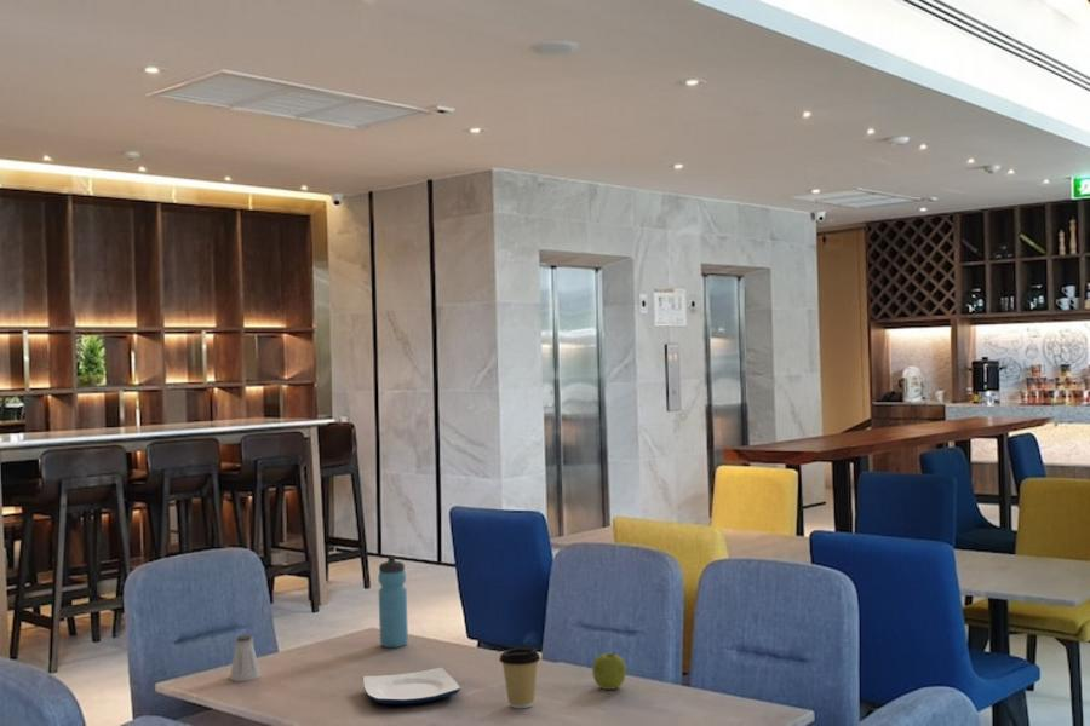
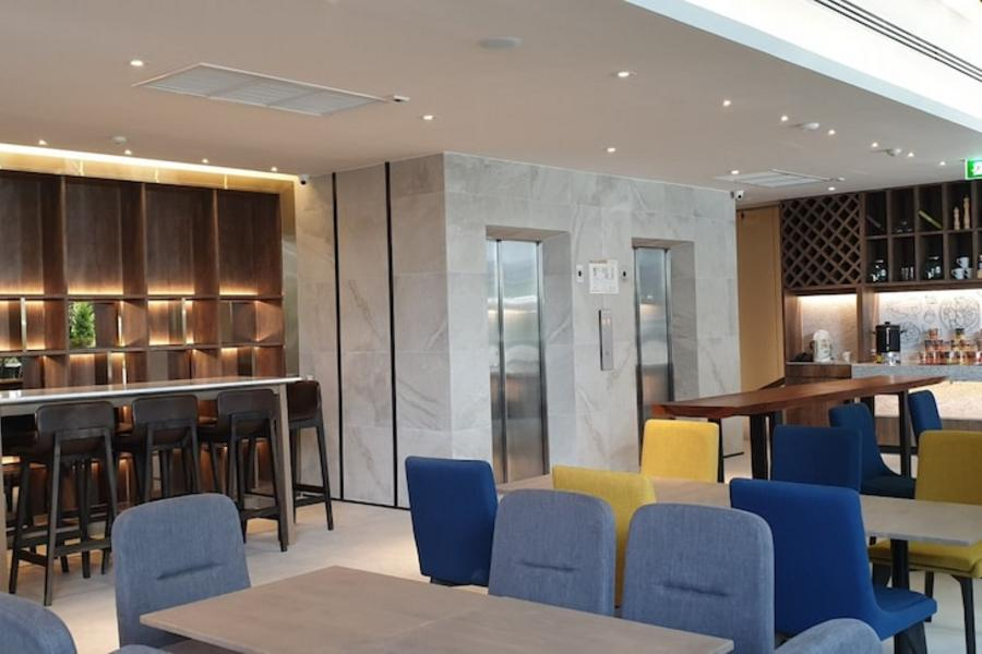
- fruit [591,651,627,691]
- saltshaker [229,634,262,682]
- coffee cup [498,646,541,709]
- water bottle [377,554,409,649]
- plate [362,667,461,705]
